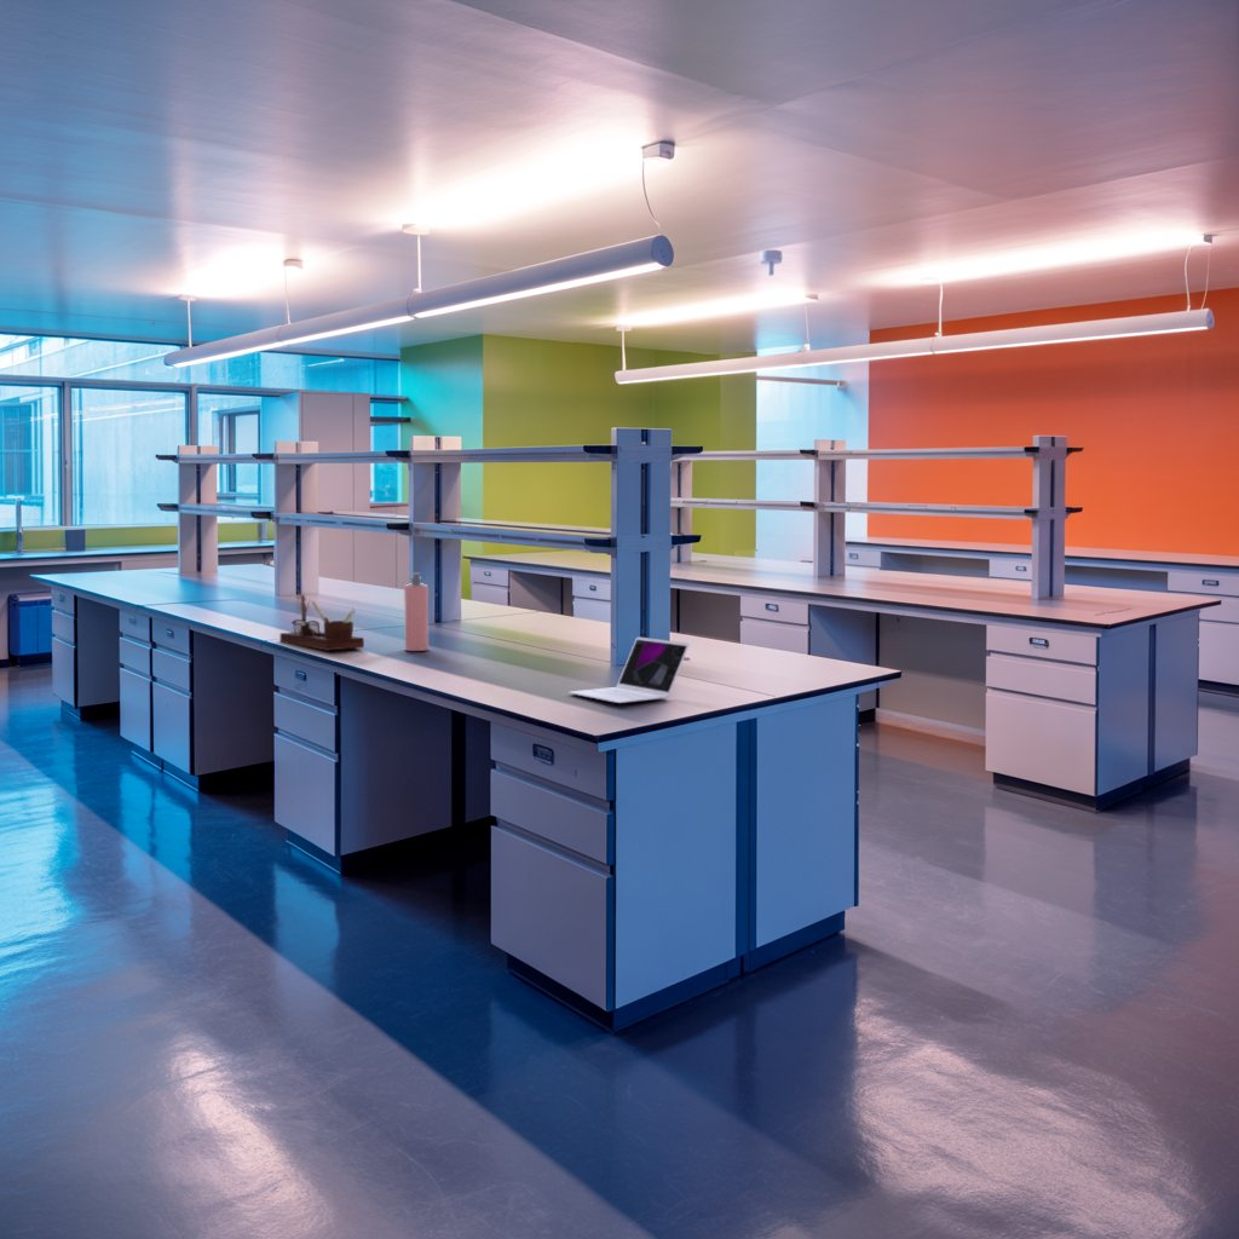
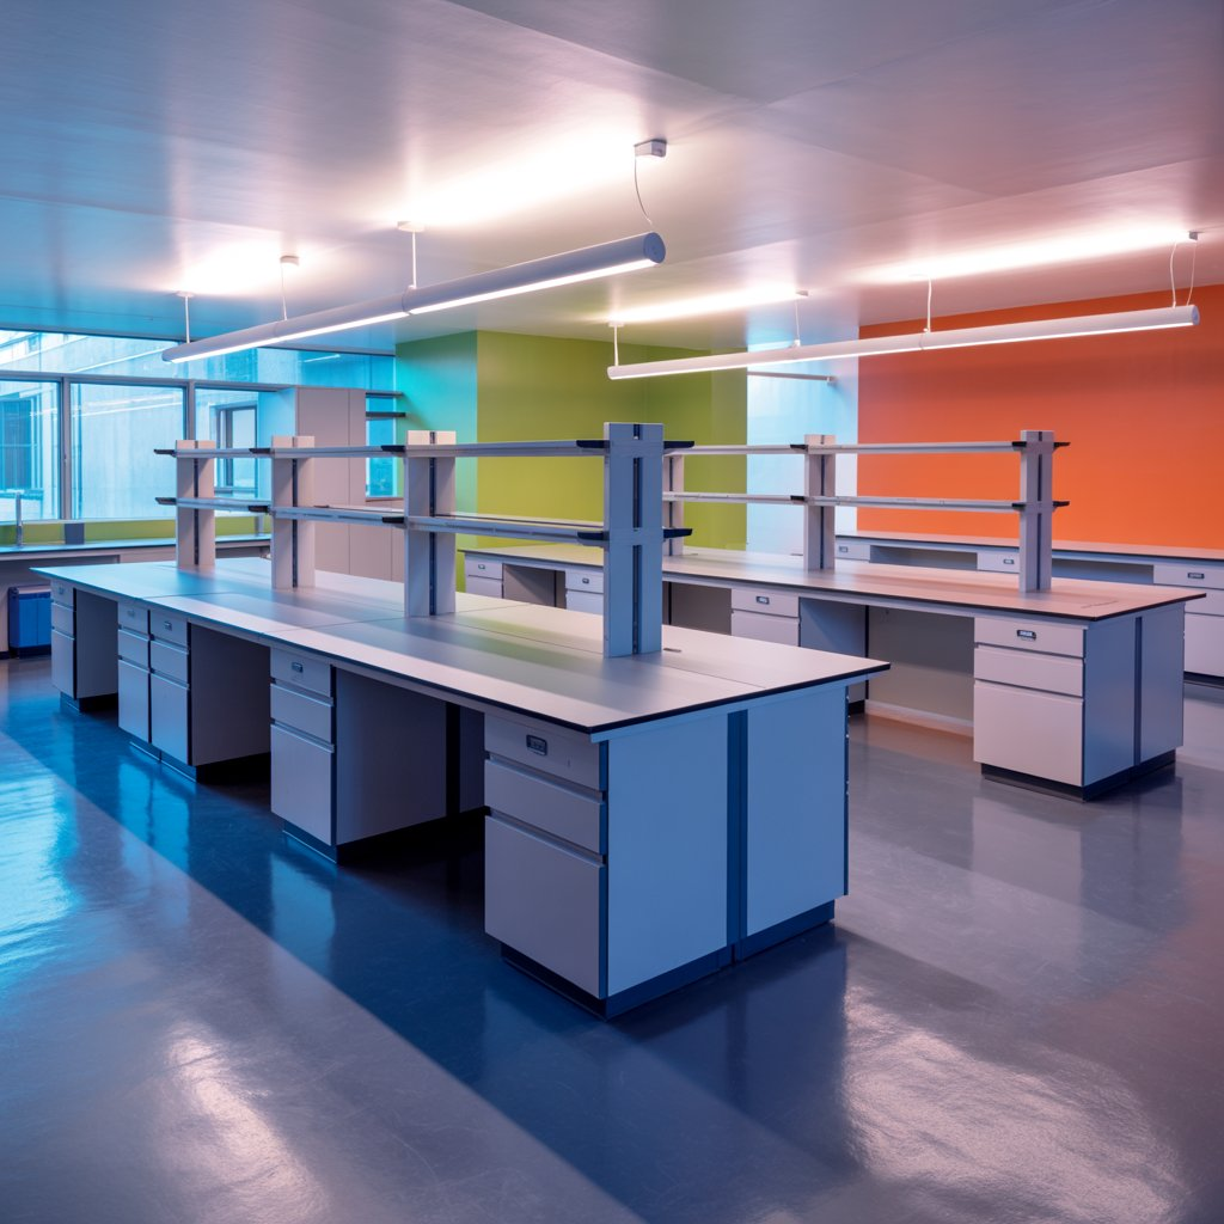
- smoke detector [759,249,784,277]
- desk organizer [278,593,365,651]
- spray bottle [403,571,430,652]
- laptop [567,635,690,704]
